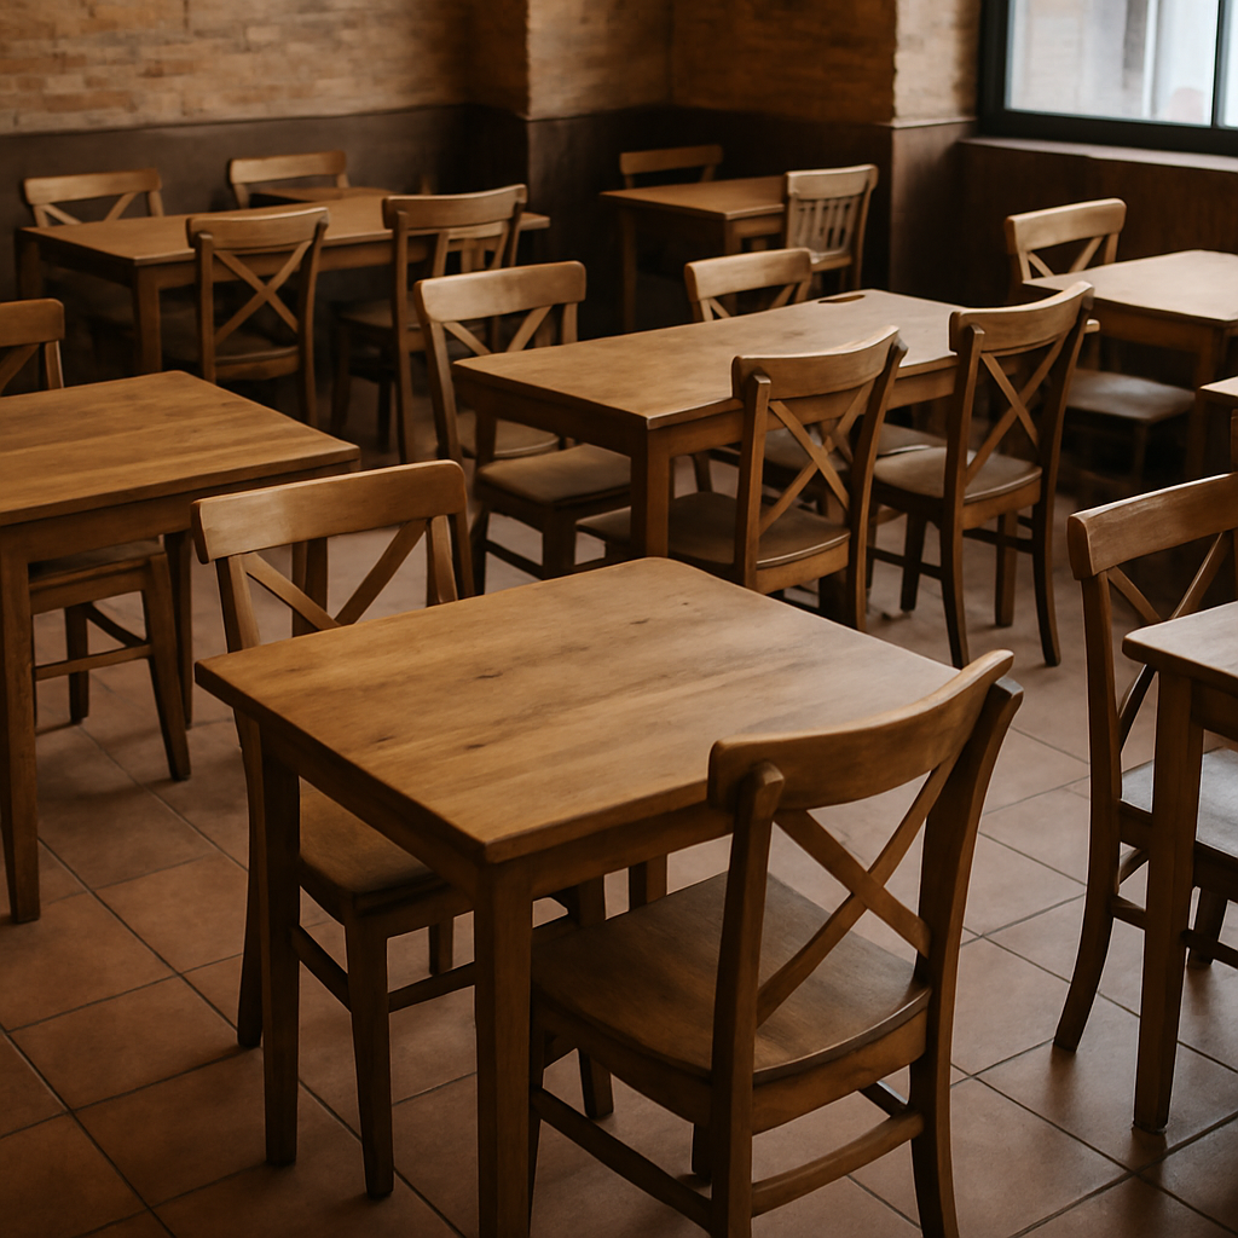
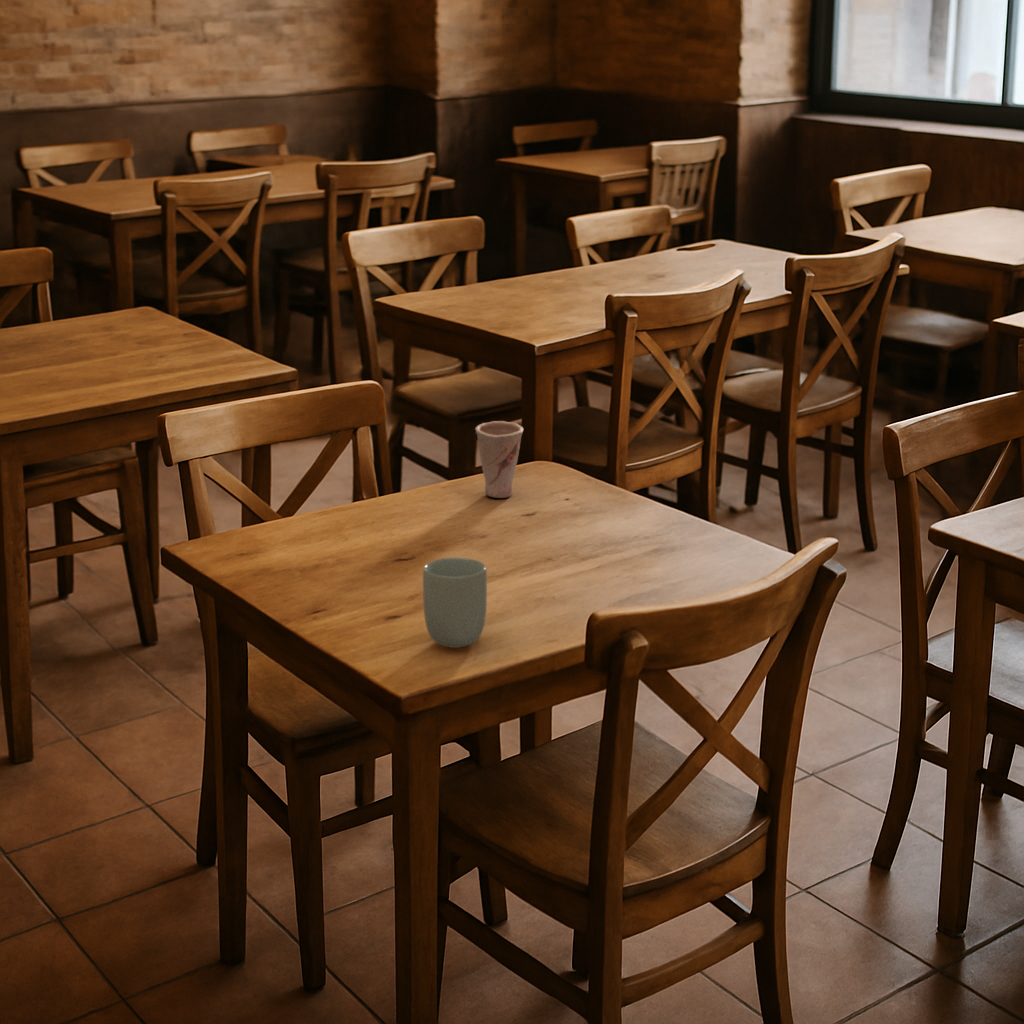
+ cup [422,556,488,649]
+ cup [474,420,524,499]
